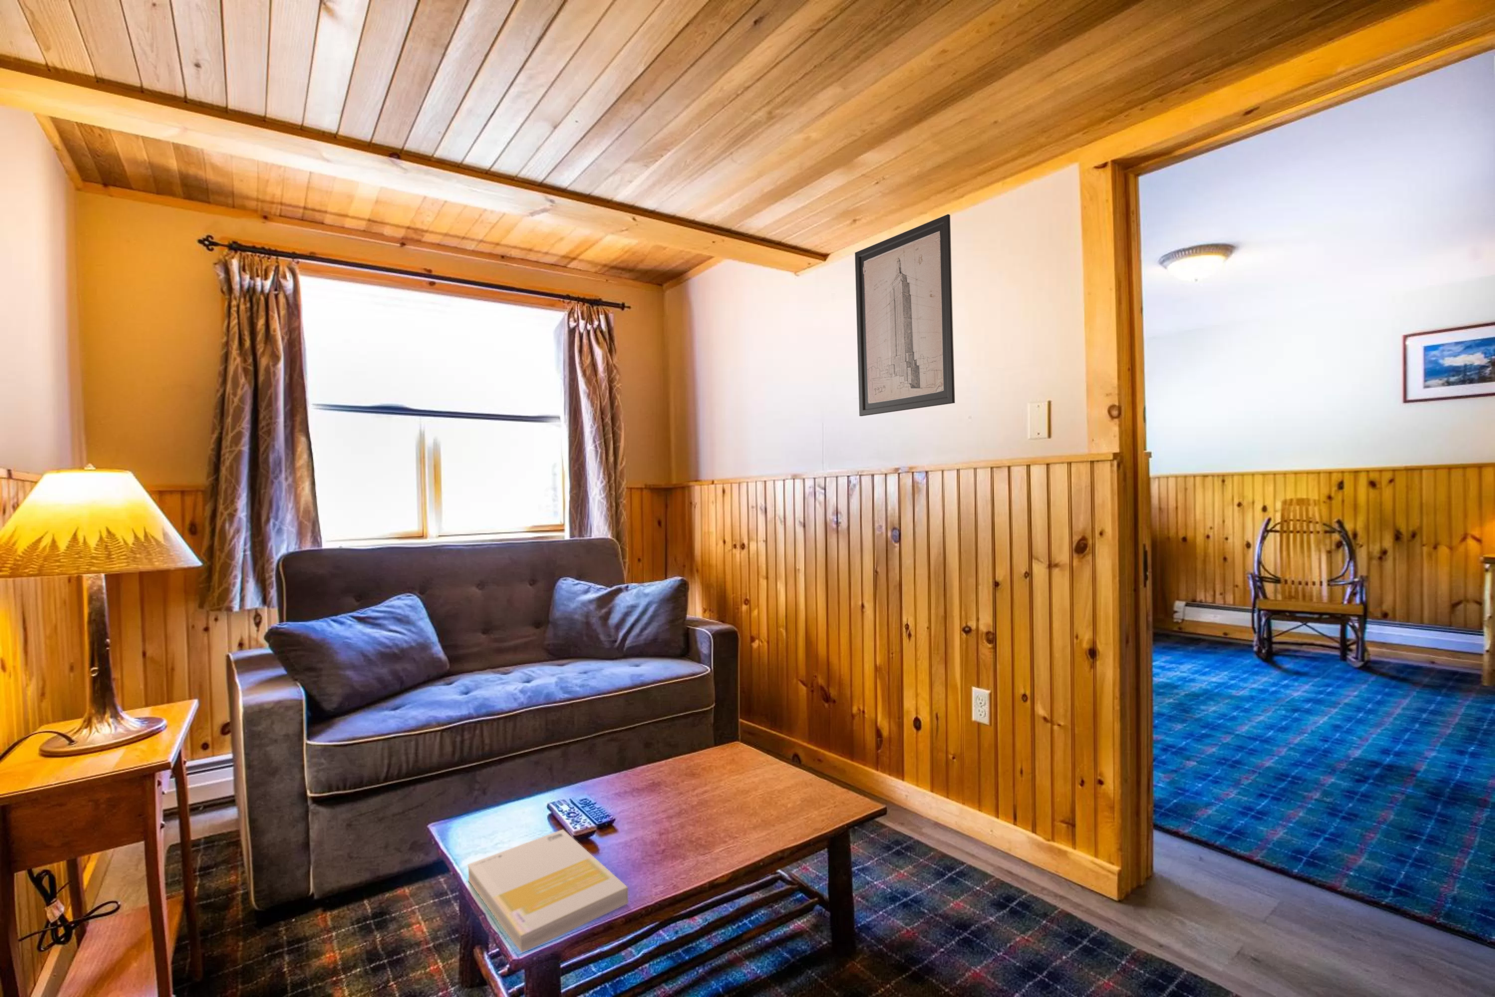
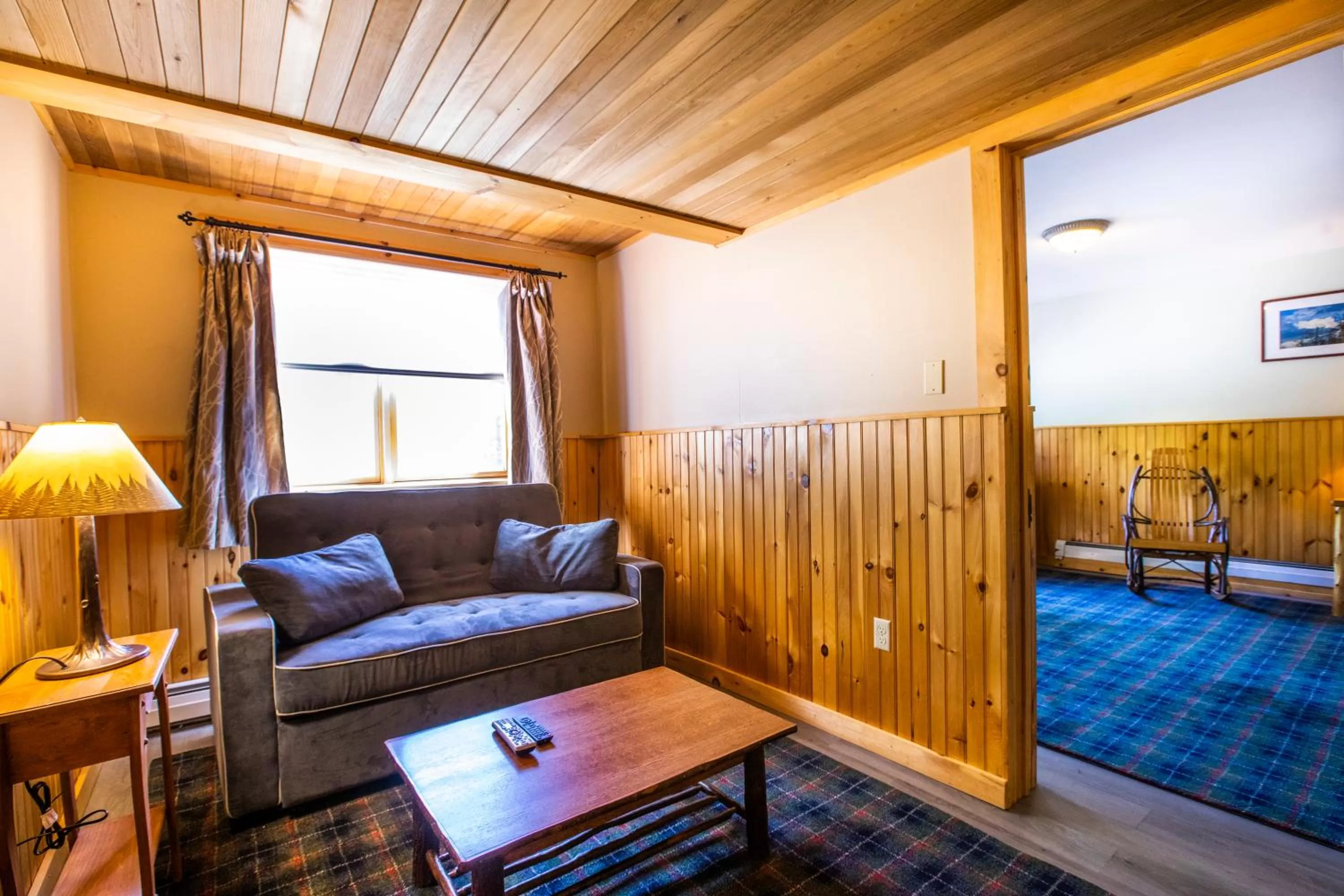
- book [467,829,628,954]
- wall art [854,214,956,417]
